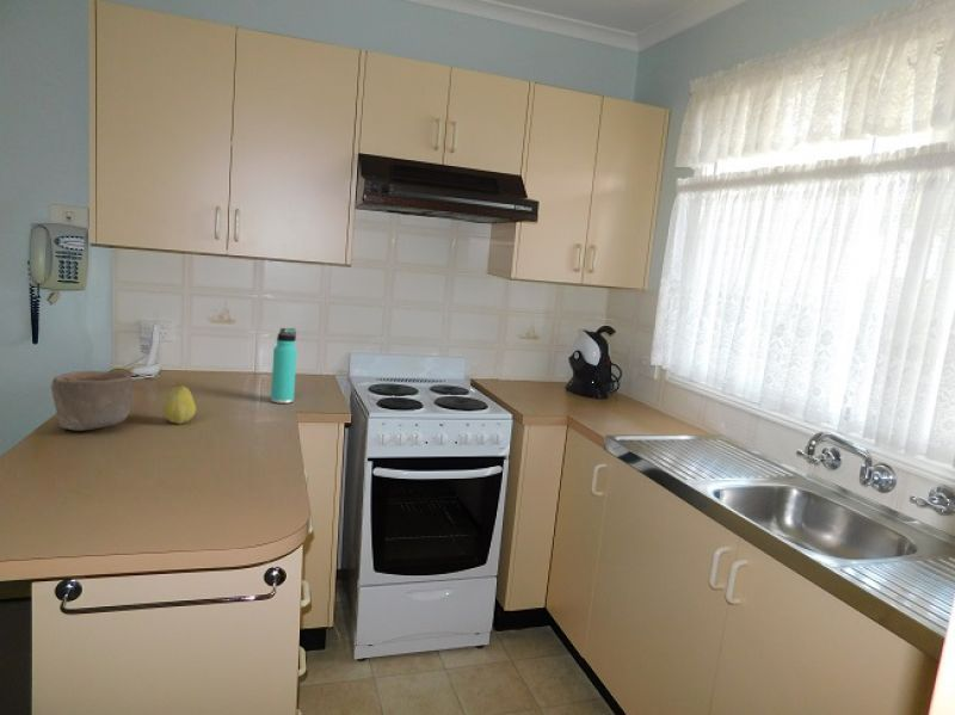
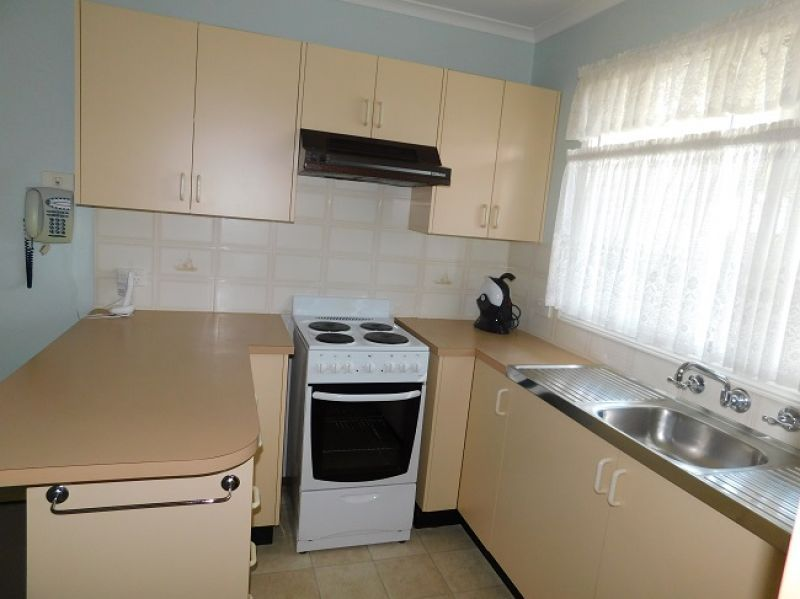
- thermos bottle [270,327,298,405]
- bowl [50,370,134,432]
- fruit [162,381,197,425]
